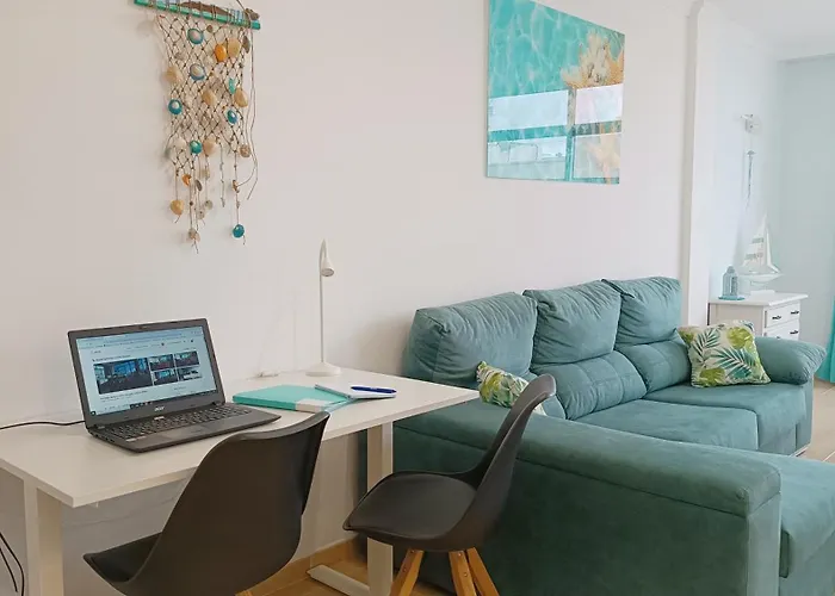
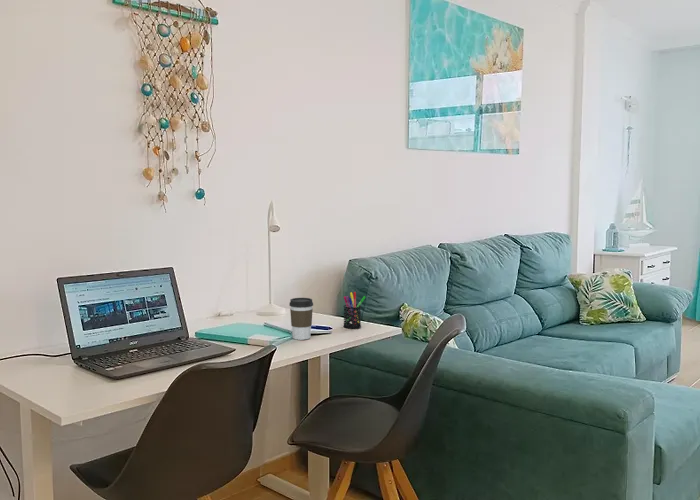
+ pen holder [342,291,367,330]
+ coffee cup [288,297,314,341]
